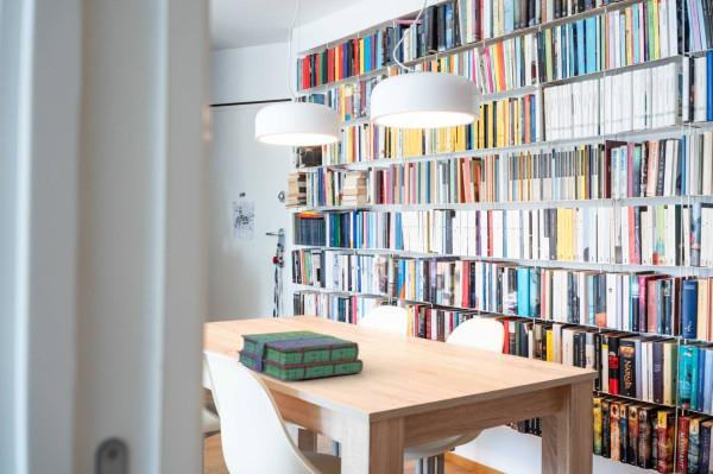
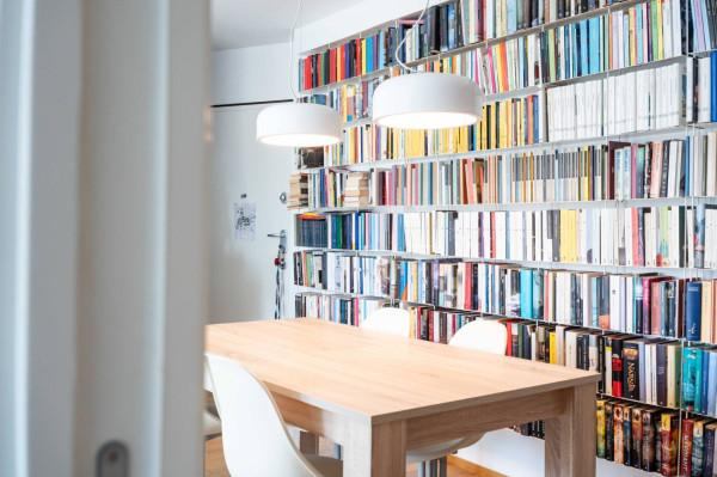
- stack of books [235,329,365,383]
